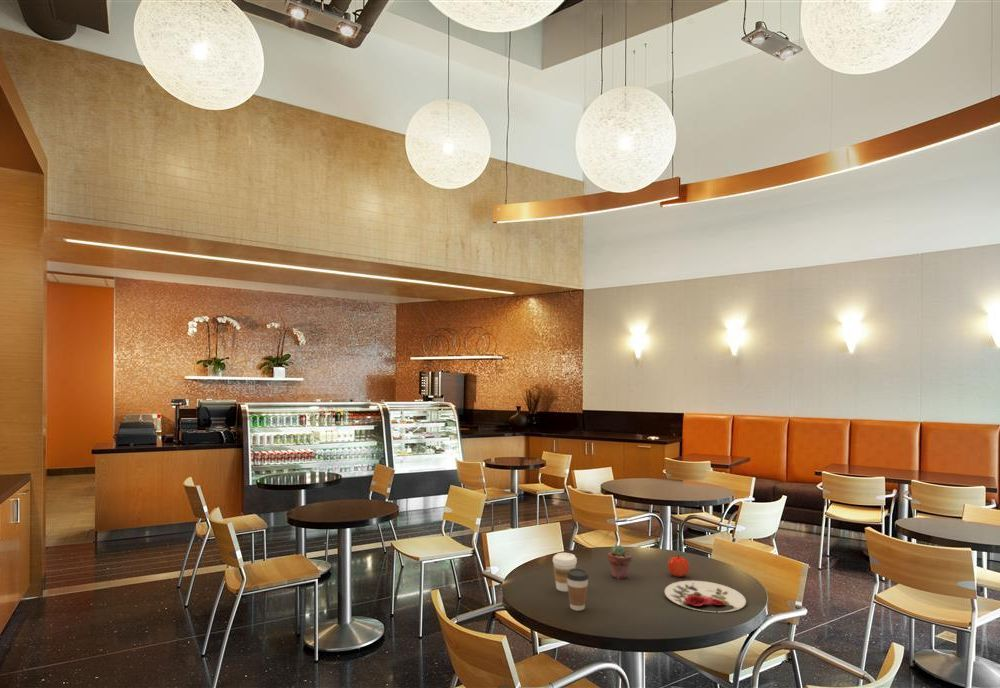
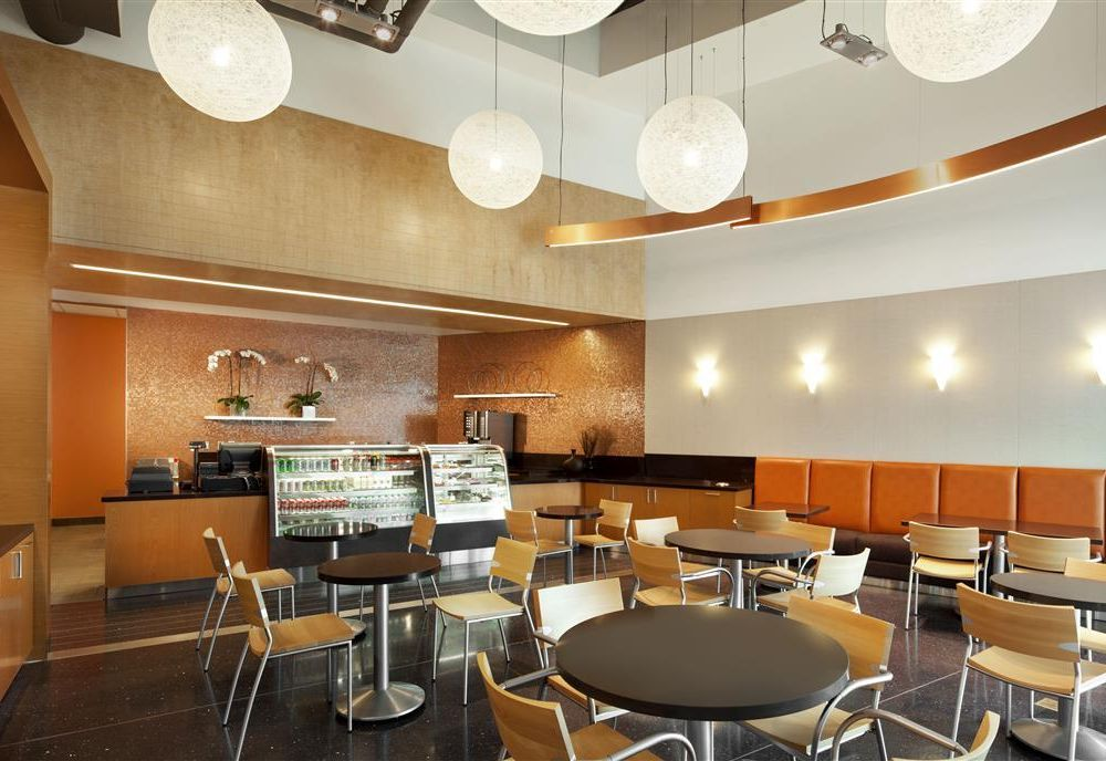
- coffee cup [567,568,590,612]
- apple [667,554,690,578]
- plate [664,580,747,613]
- potted succulent [607,544,632,580]
- coffee cup [552,552,578,593]
